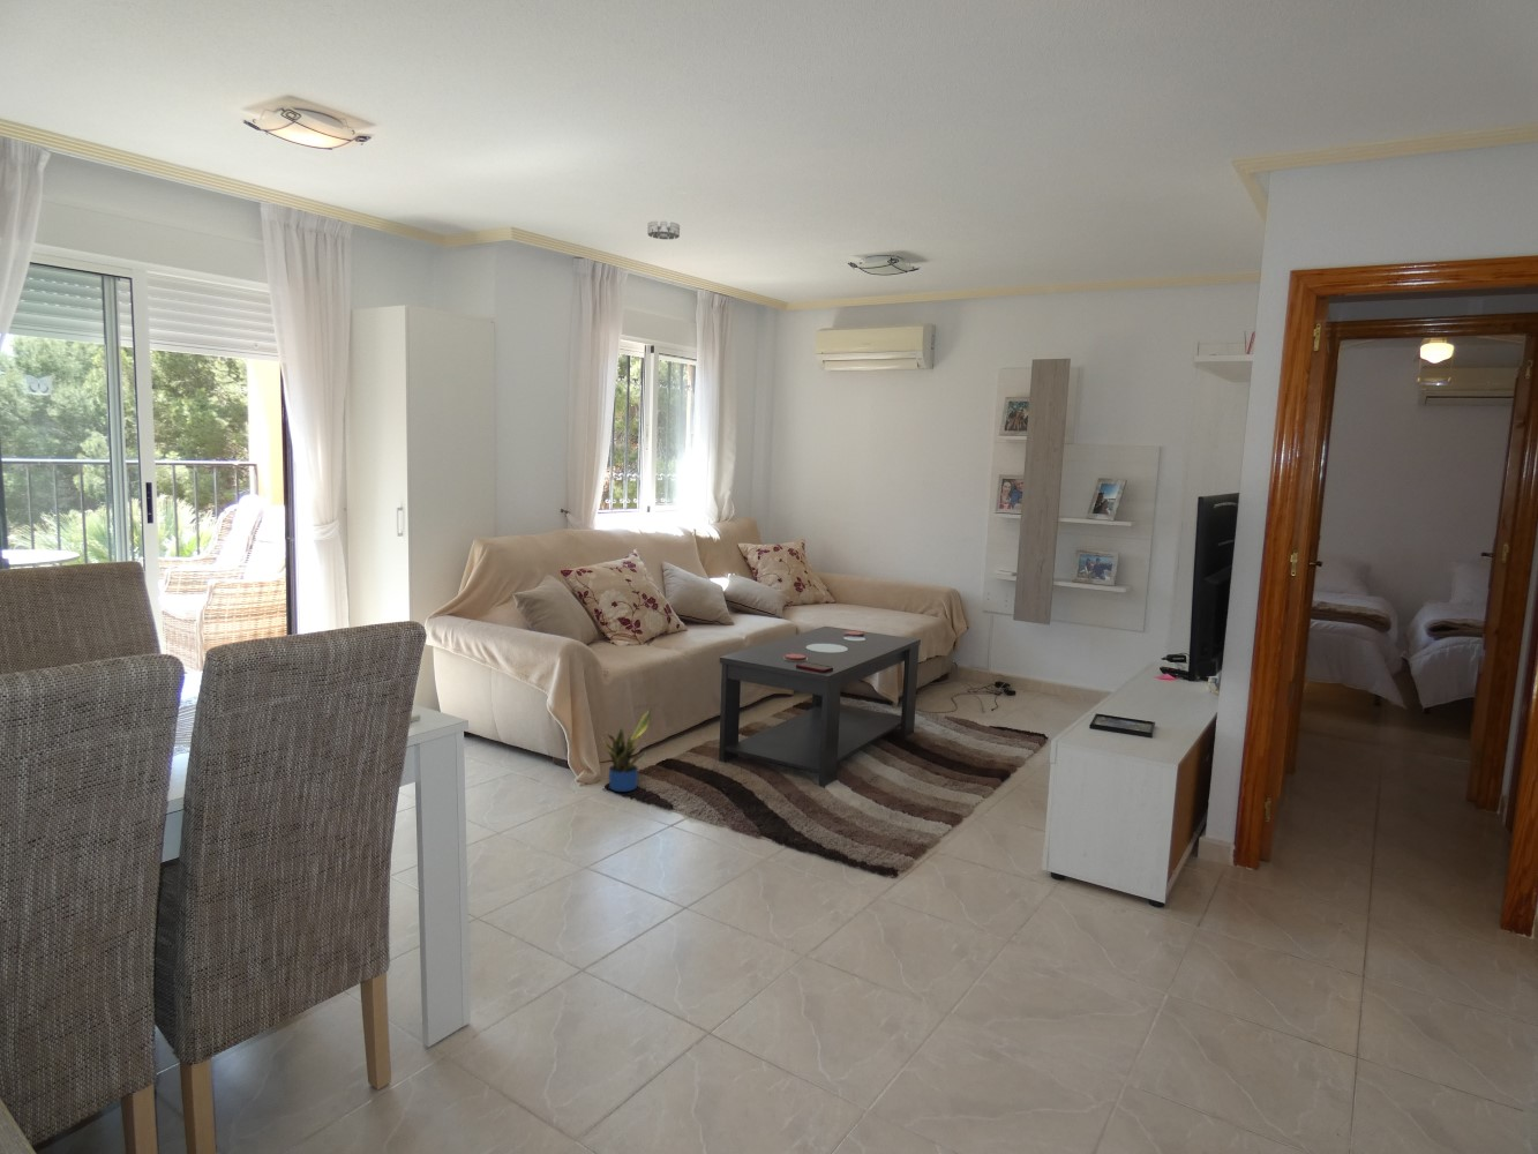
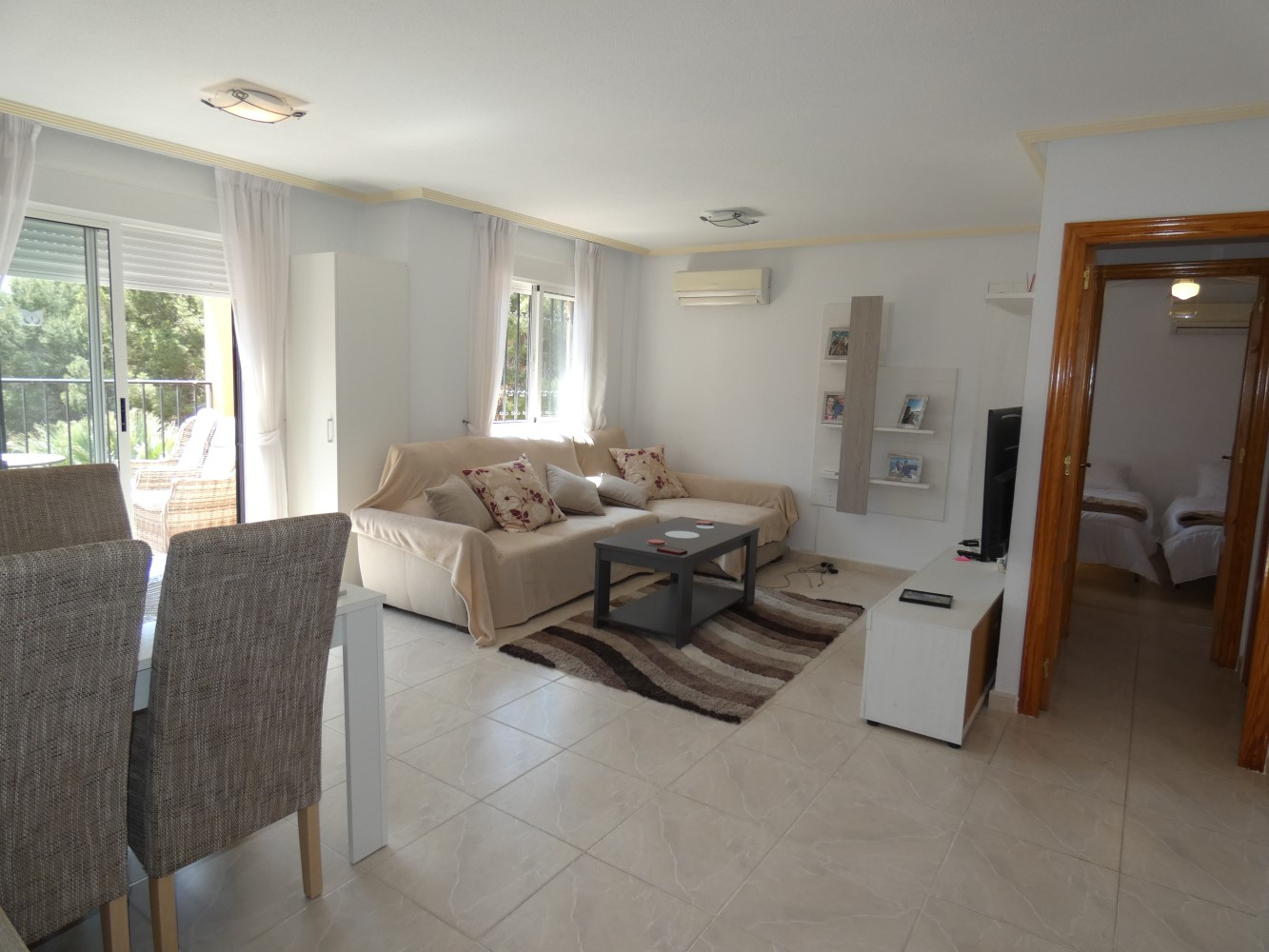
- potted plant [601,708,653,793]
- smoke detector [646,219,681,240]
